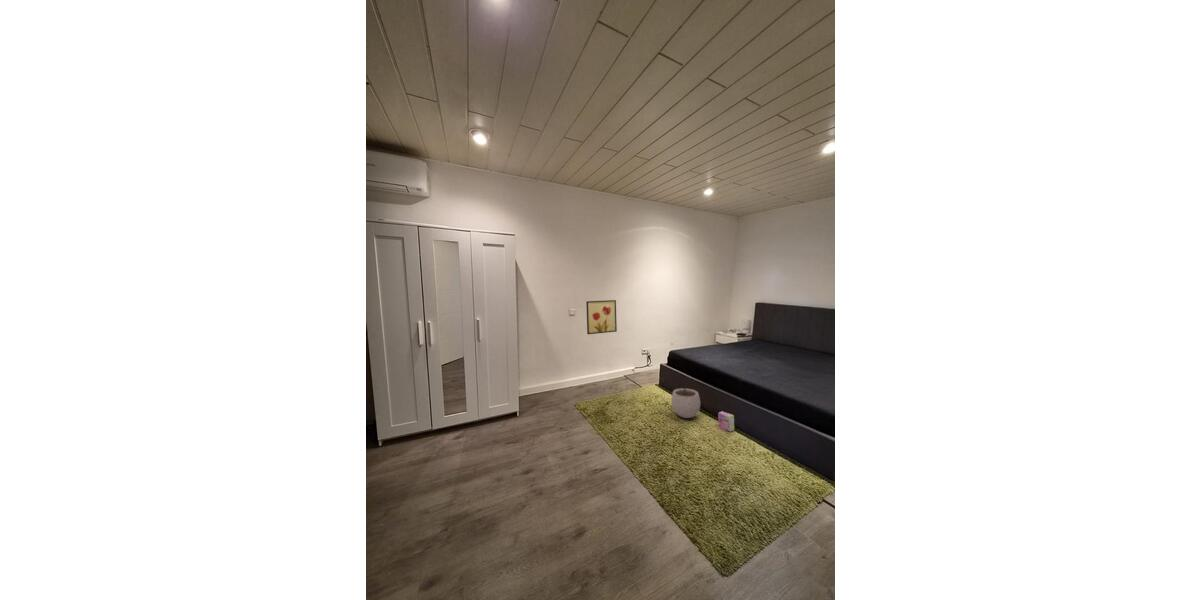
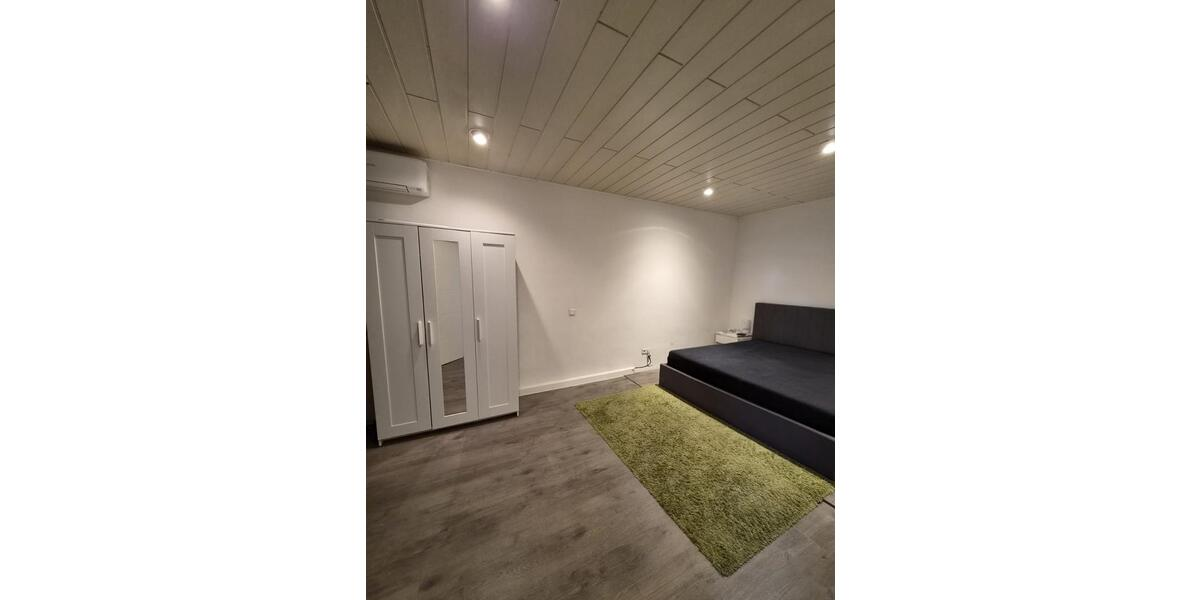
- wall art [585,299,618,335]
- box [717,410,735,432]
- plant pot [670,381,701,419]
